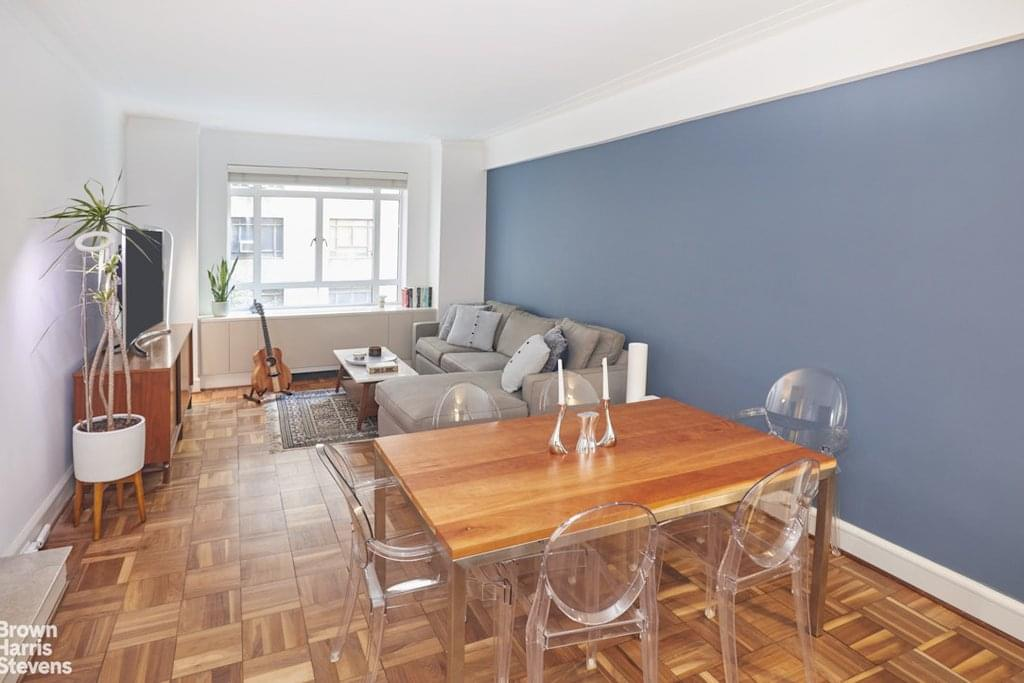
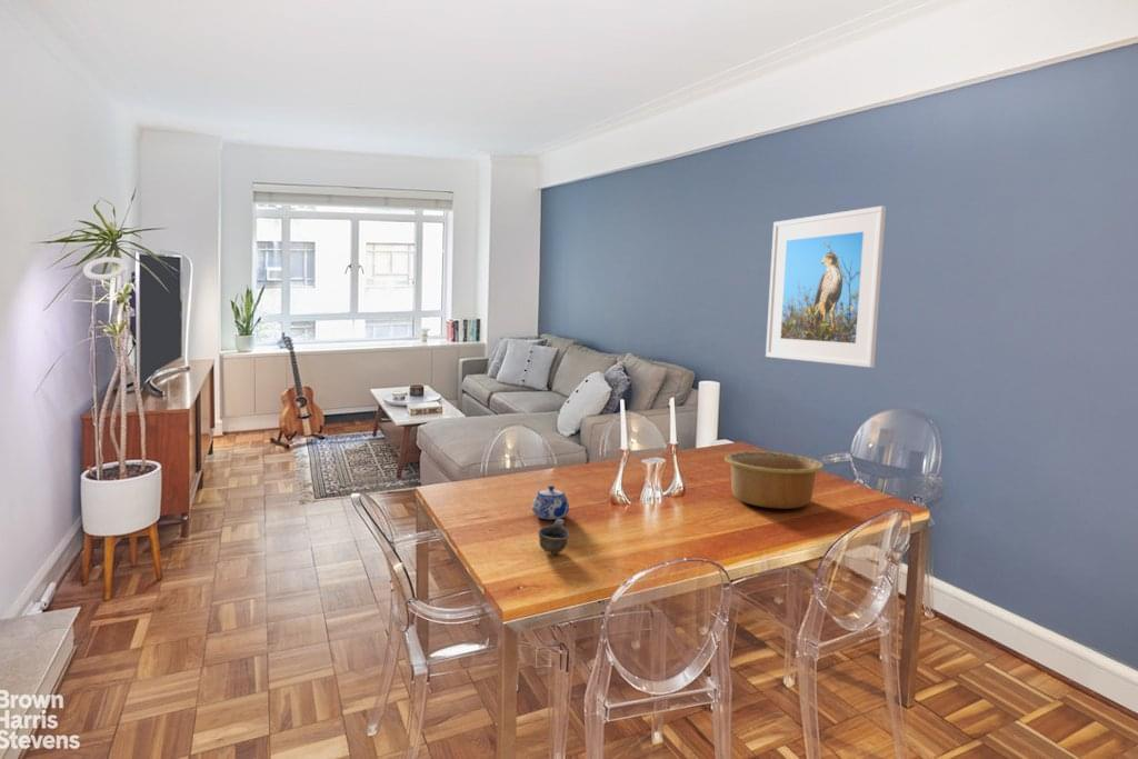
+ bowl [723,450,825,510]
+ teapot [531,485,570,520]
+ cup [537,518,570,556]
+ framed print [765,204,887,369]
